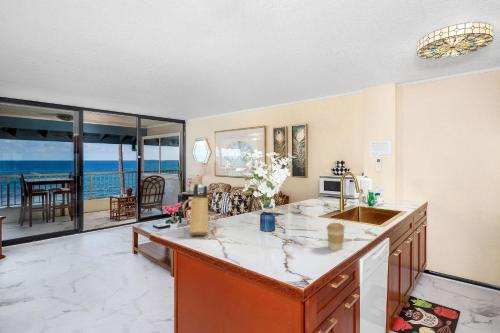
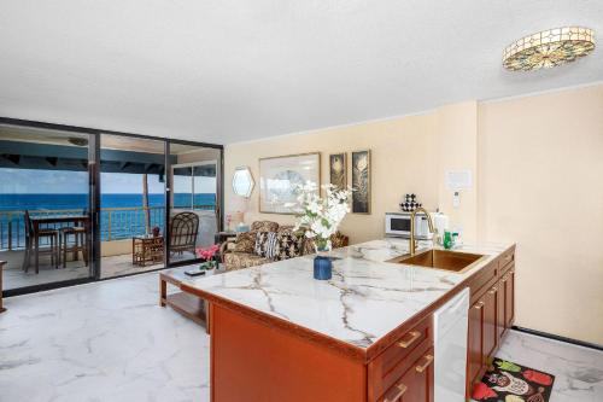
- knife block [189,182,209,237]
- coffee cup [326,222,346,251]
